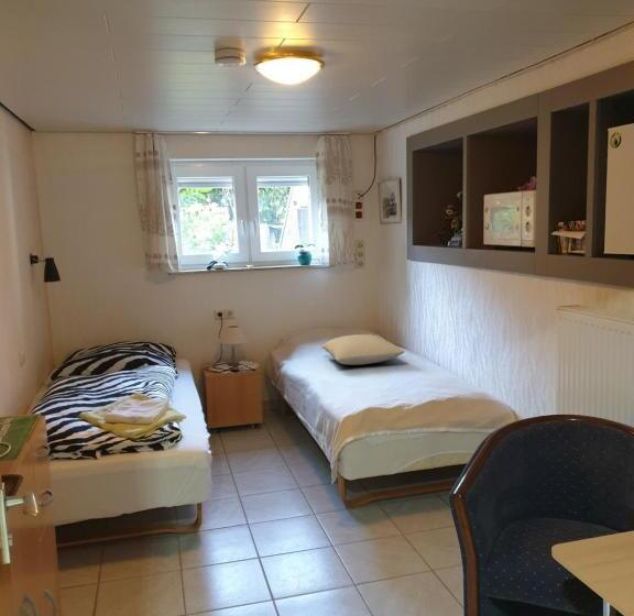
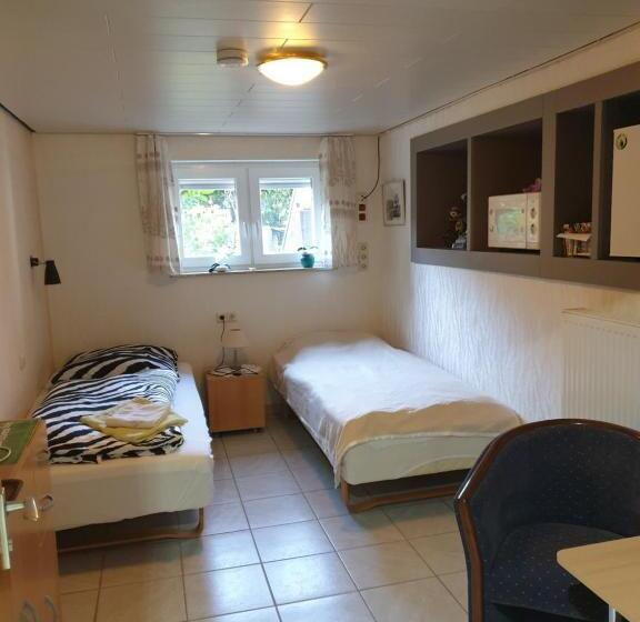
- pillow [320,333,405,366]
